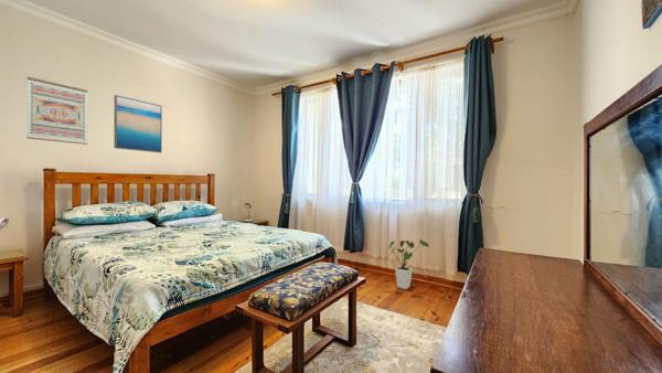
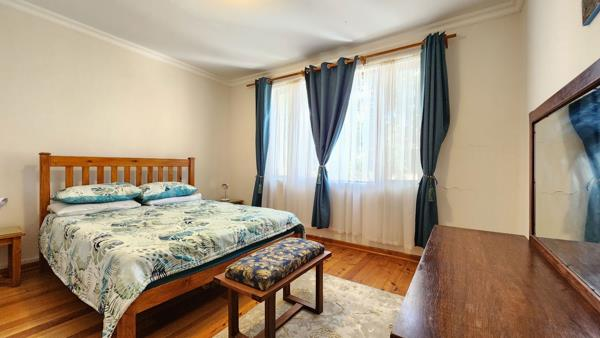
- wall art [113,94,163,153]
- house plant [387,238,430,290]
- wall art [25,75,89,146]
